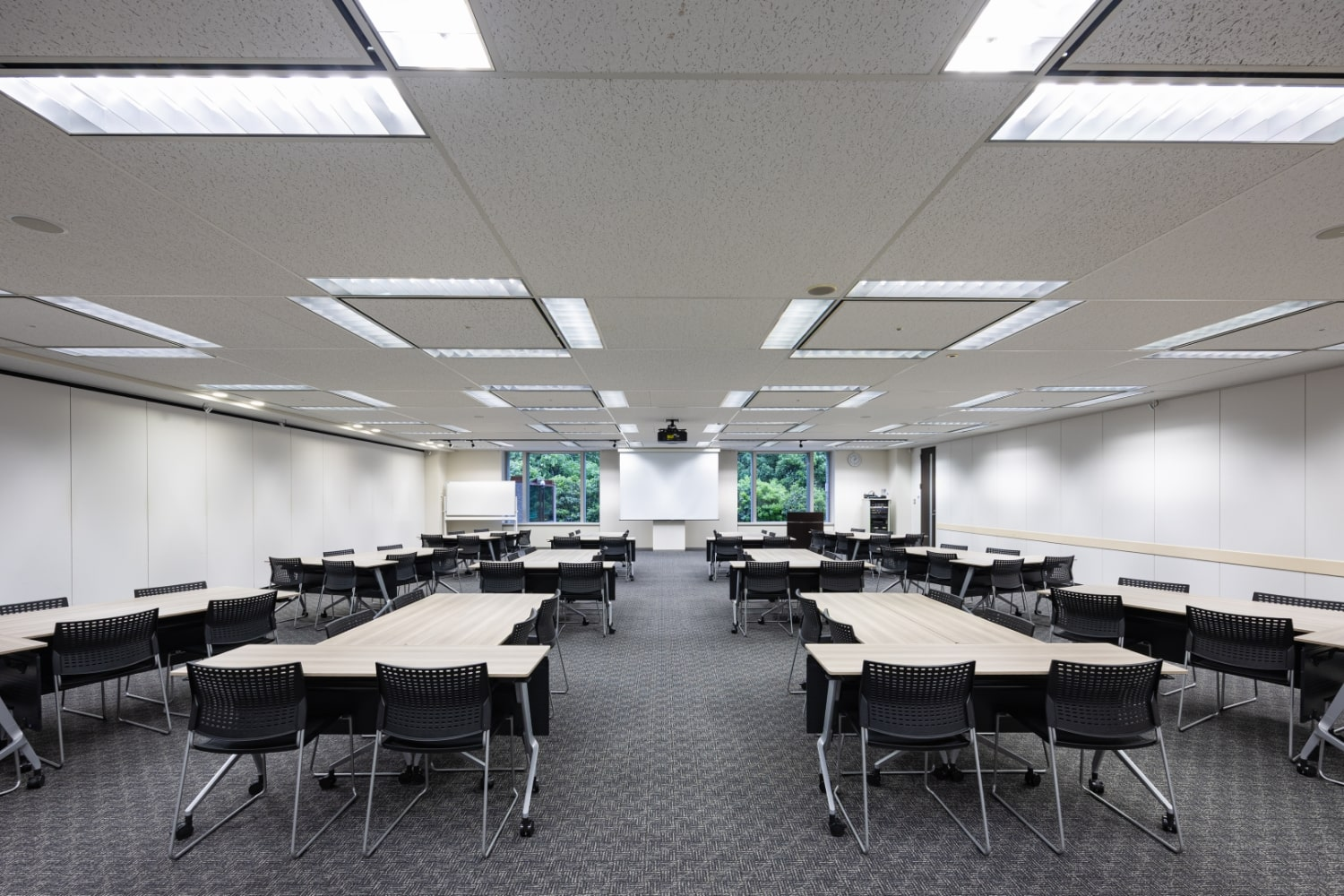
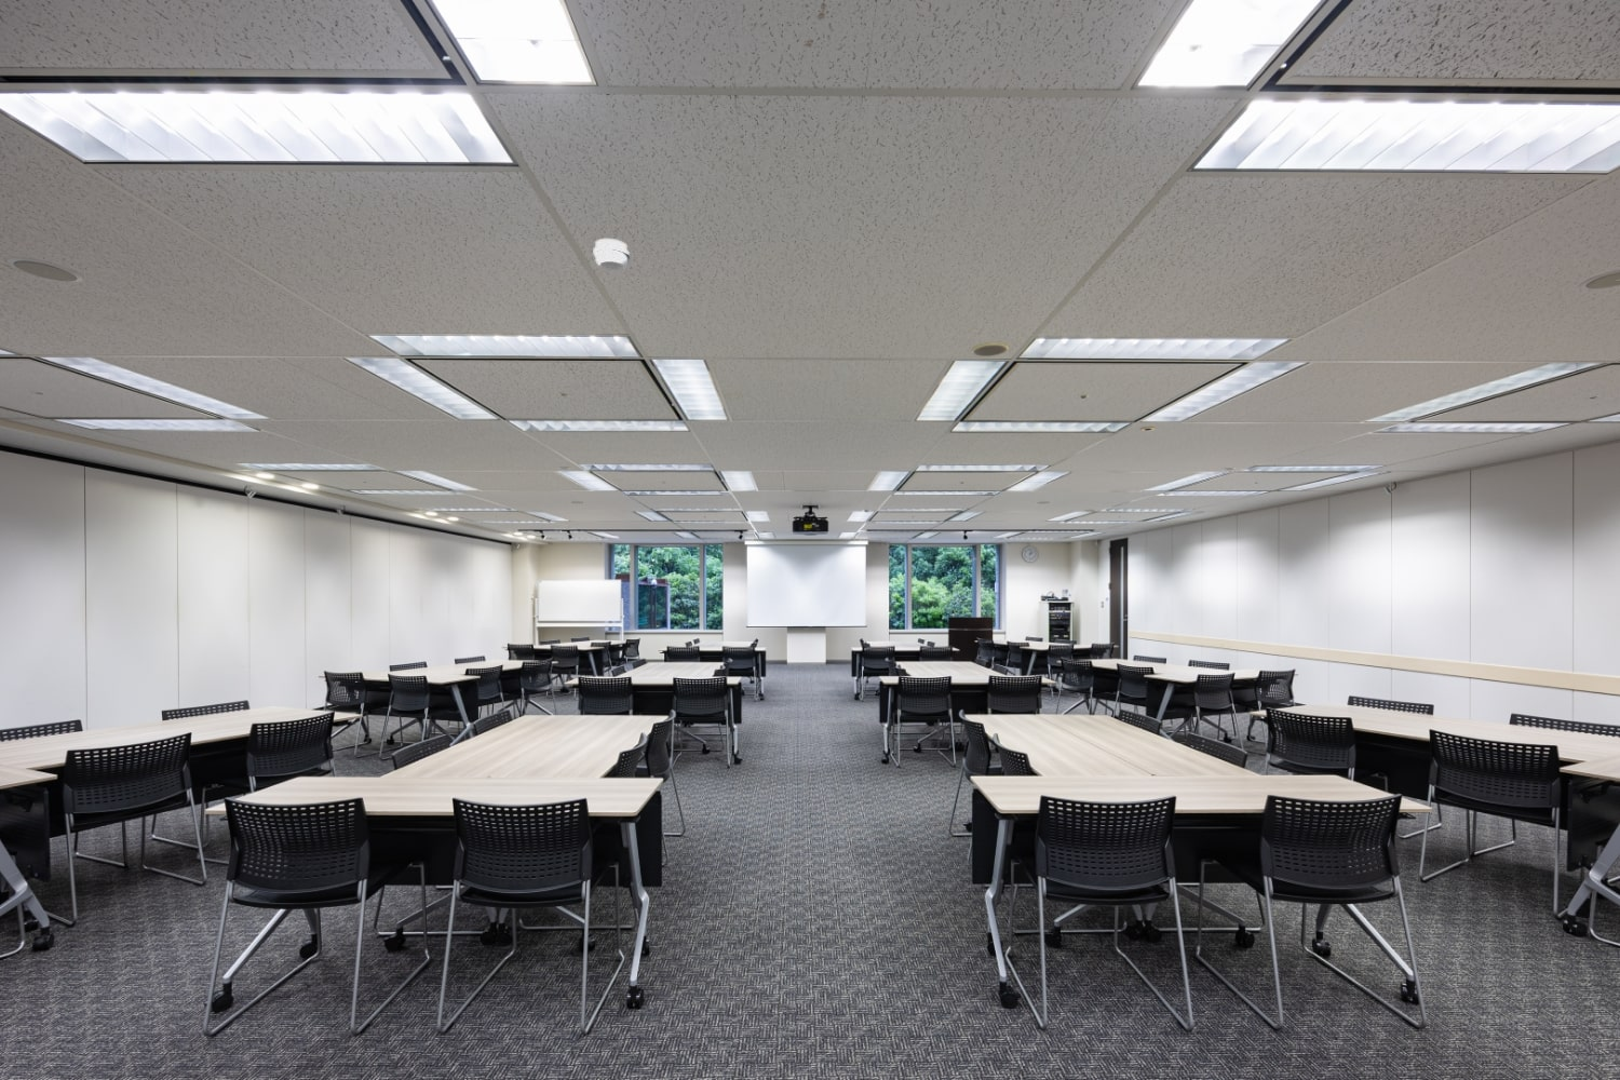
+ smoke detector [592,237,630,272]
